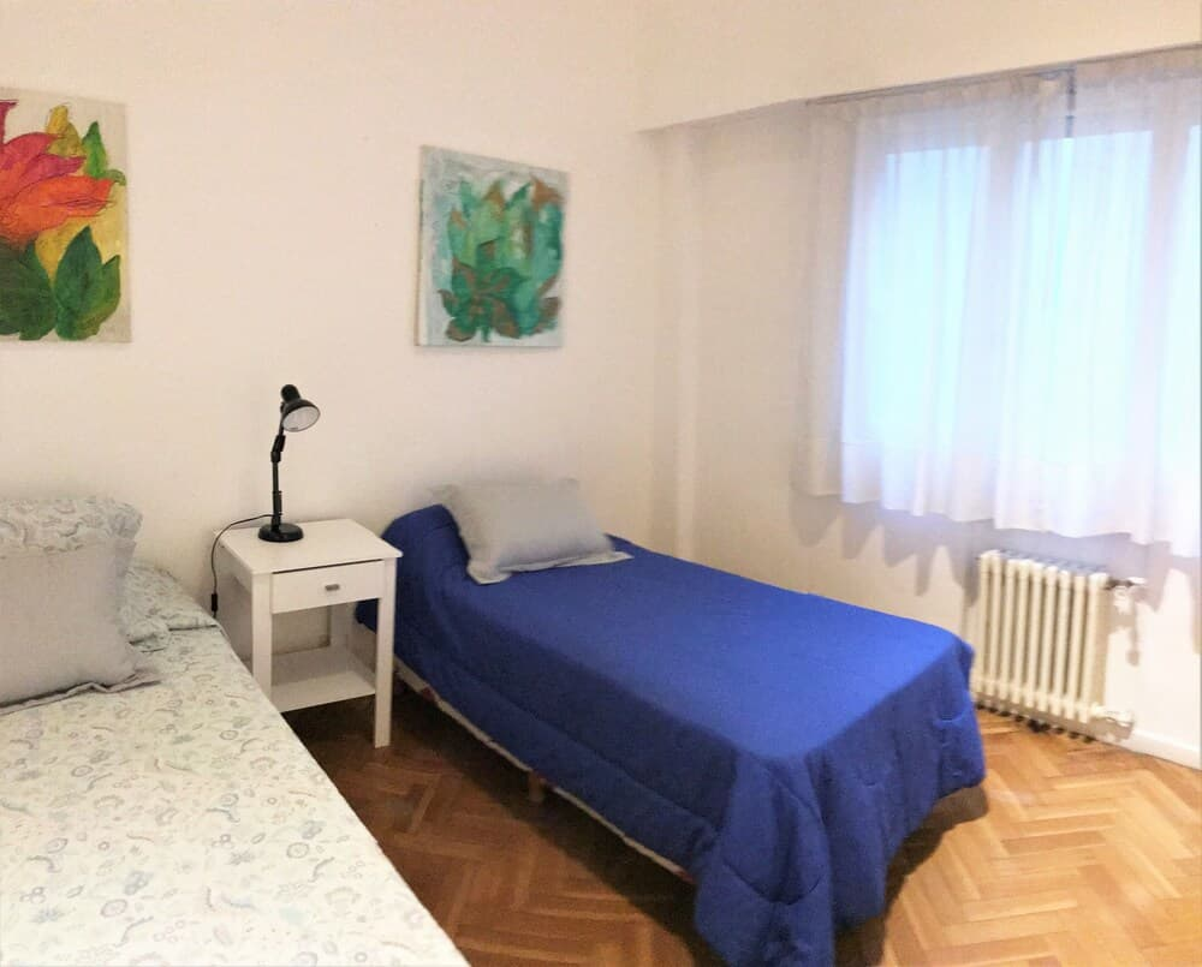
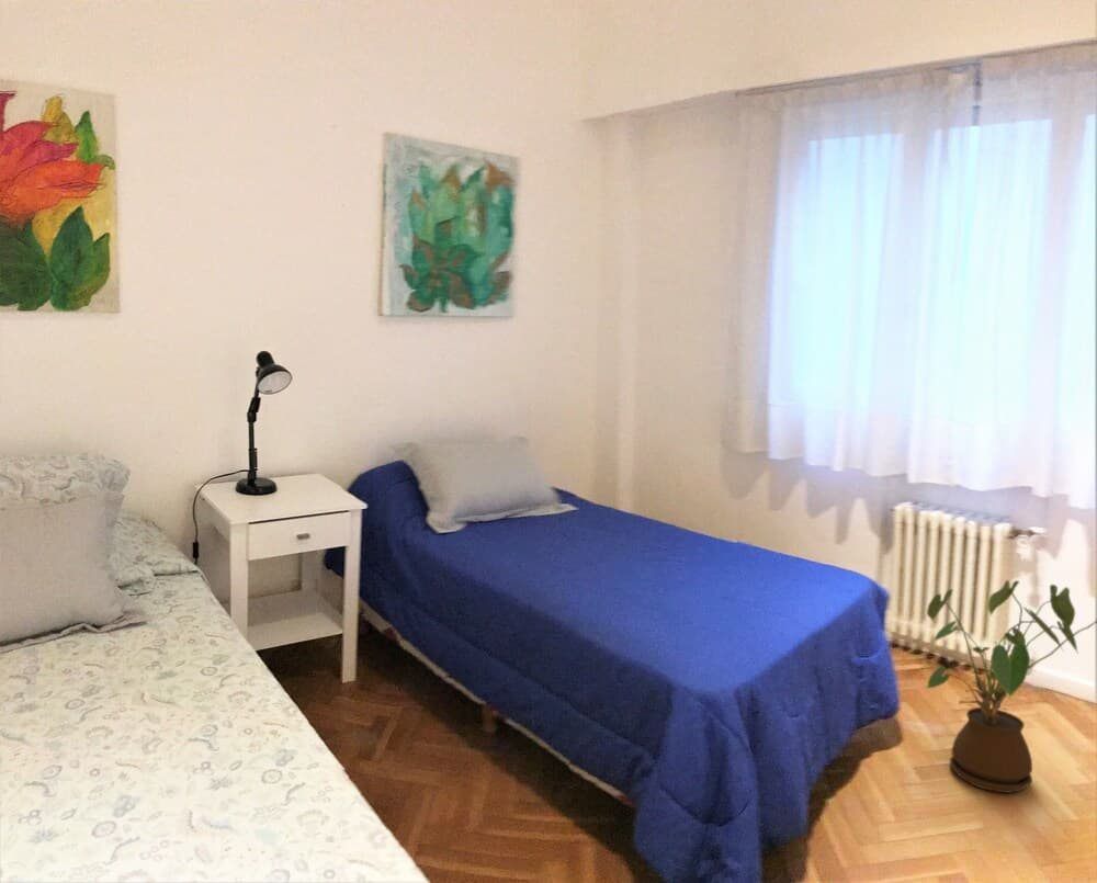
+ house plant [926,579,1097,794]
